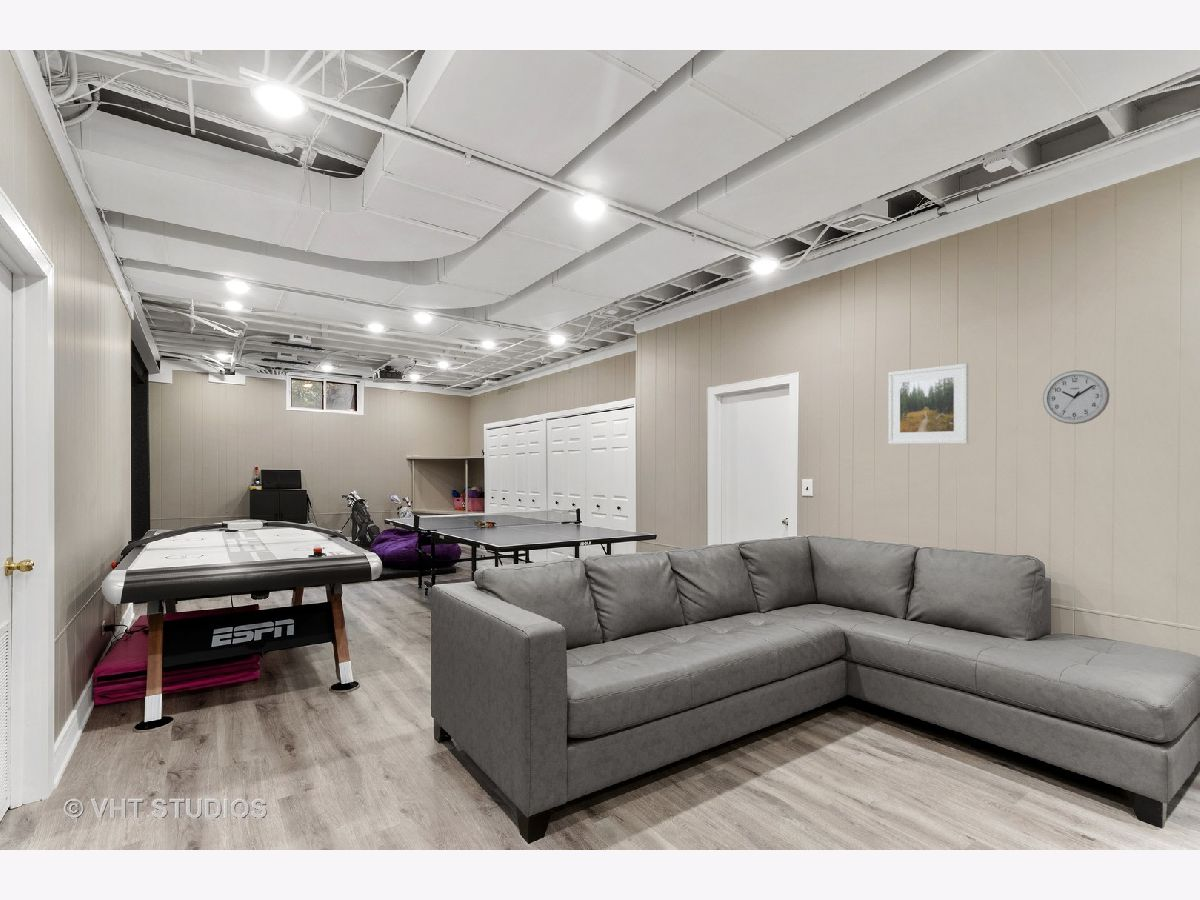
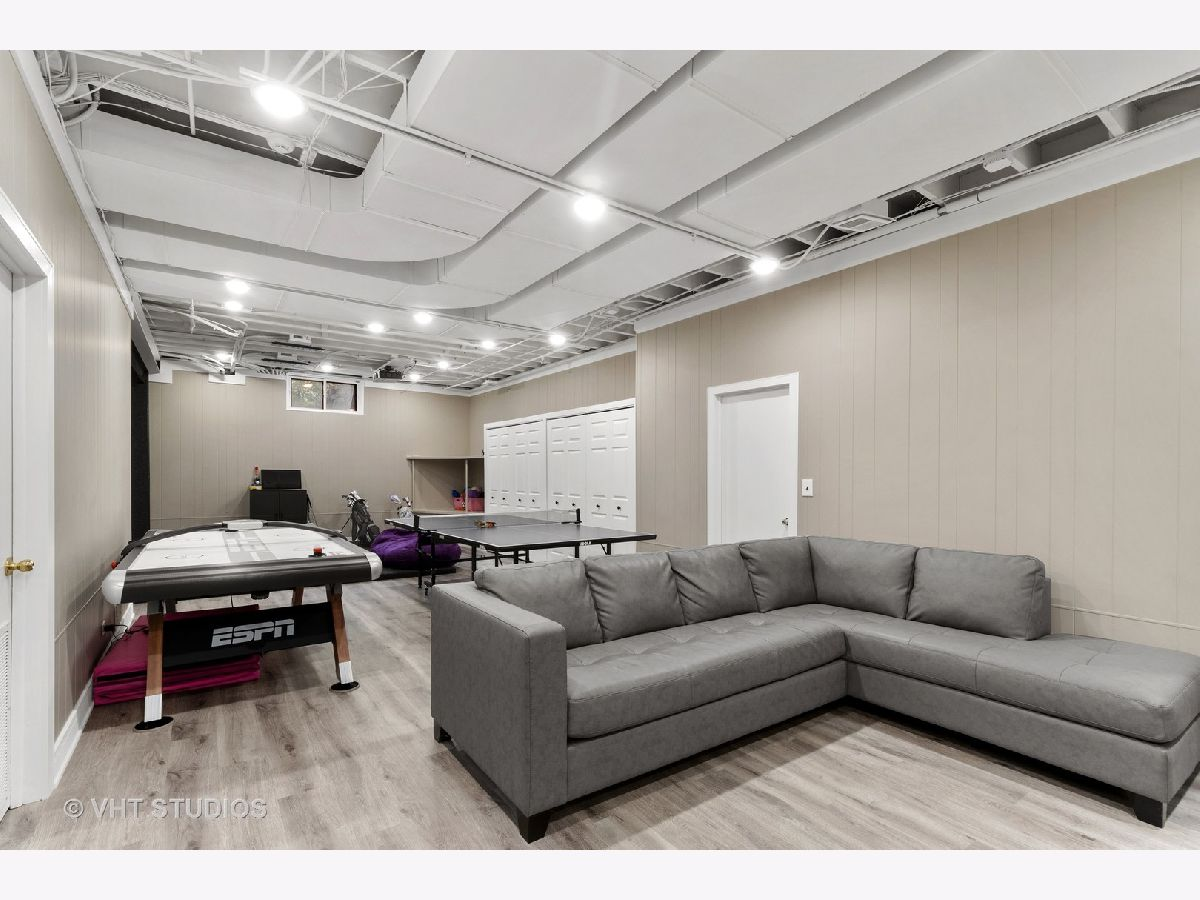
- wall clock [1042,369,1111,425]
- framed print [887,363,969,445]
